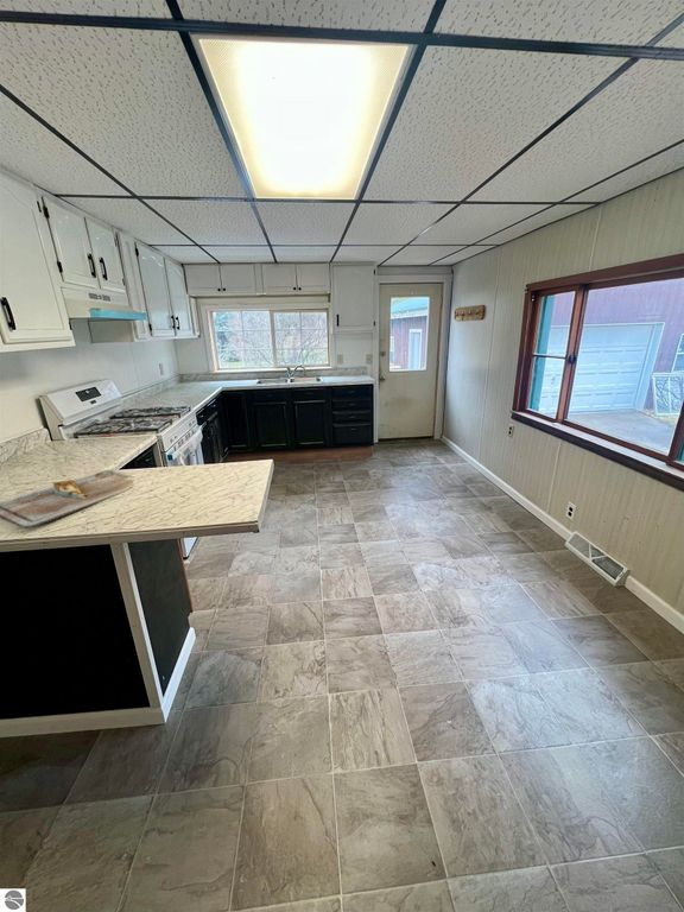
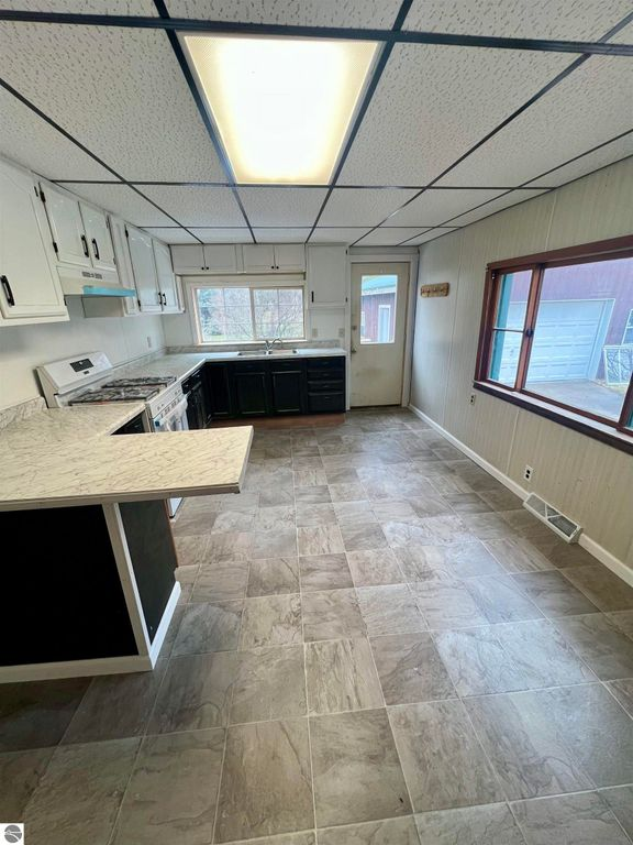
- cutting board [0,468,137,530]
